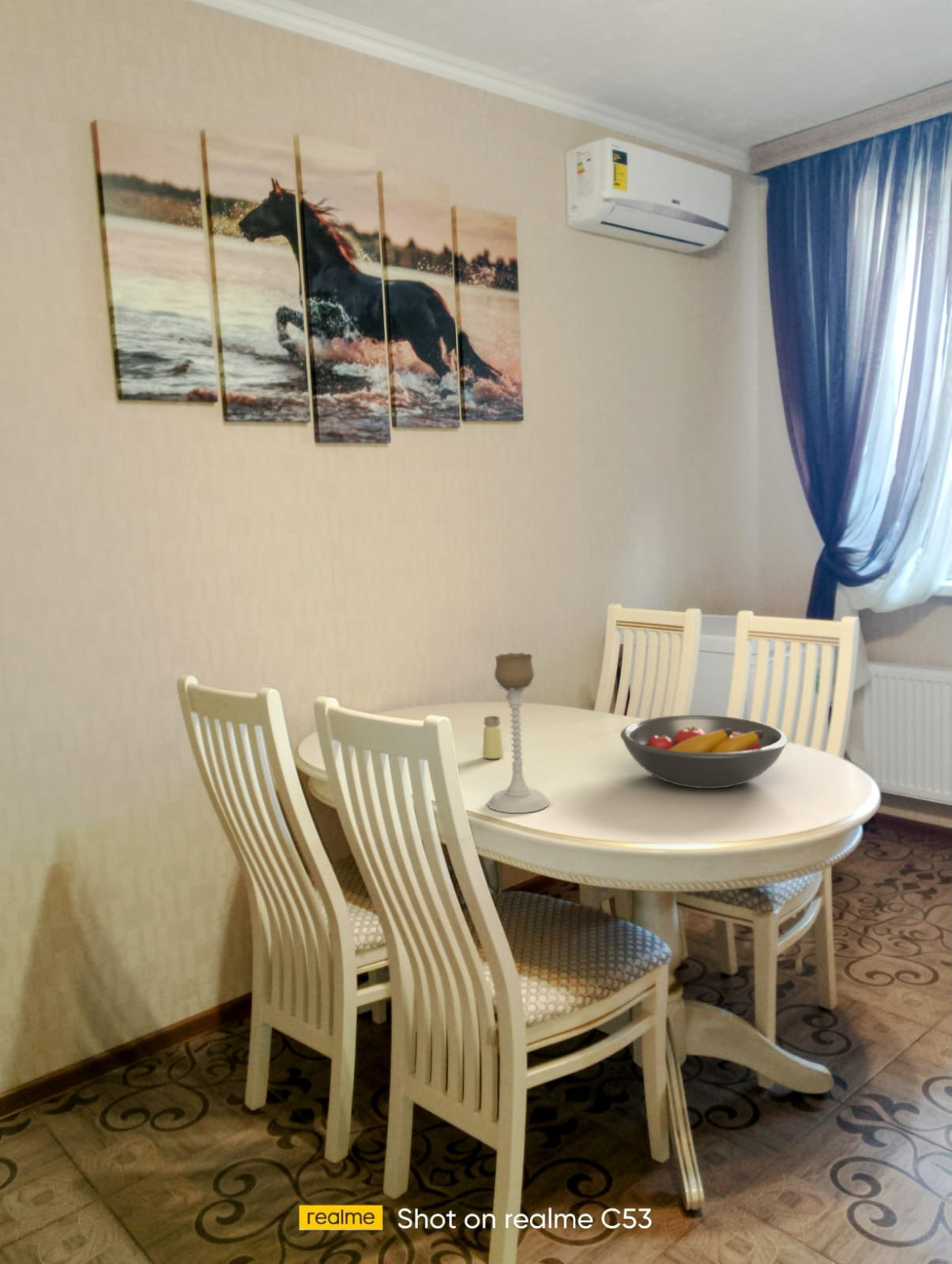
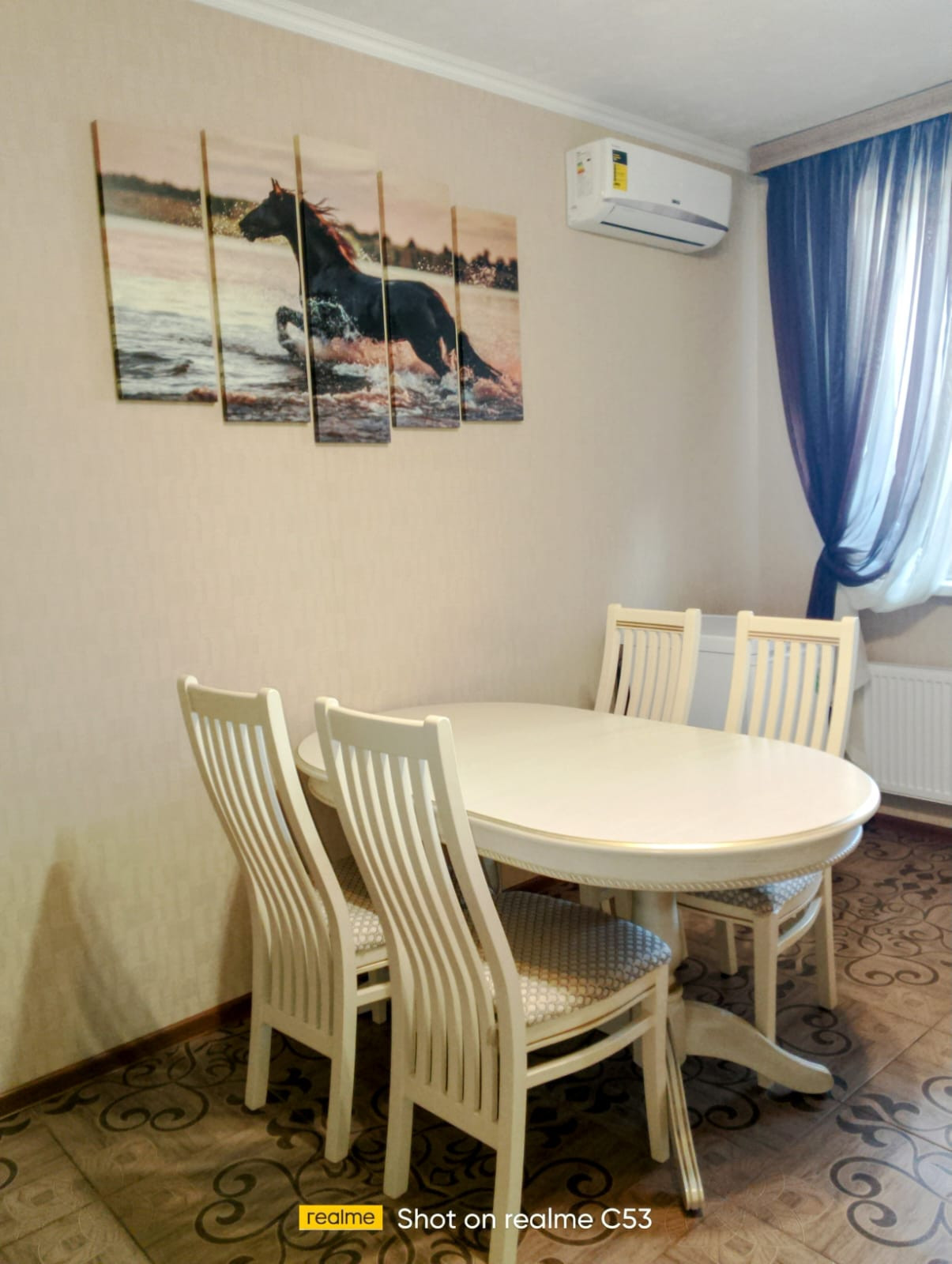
- saltshaker [482,715,505,760]
- candle holder [487,652,551,814]
- fruit bowl [619,714,789,789]
